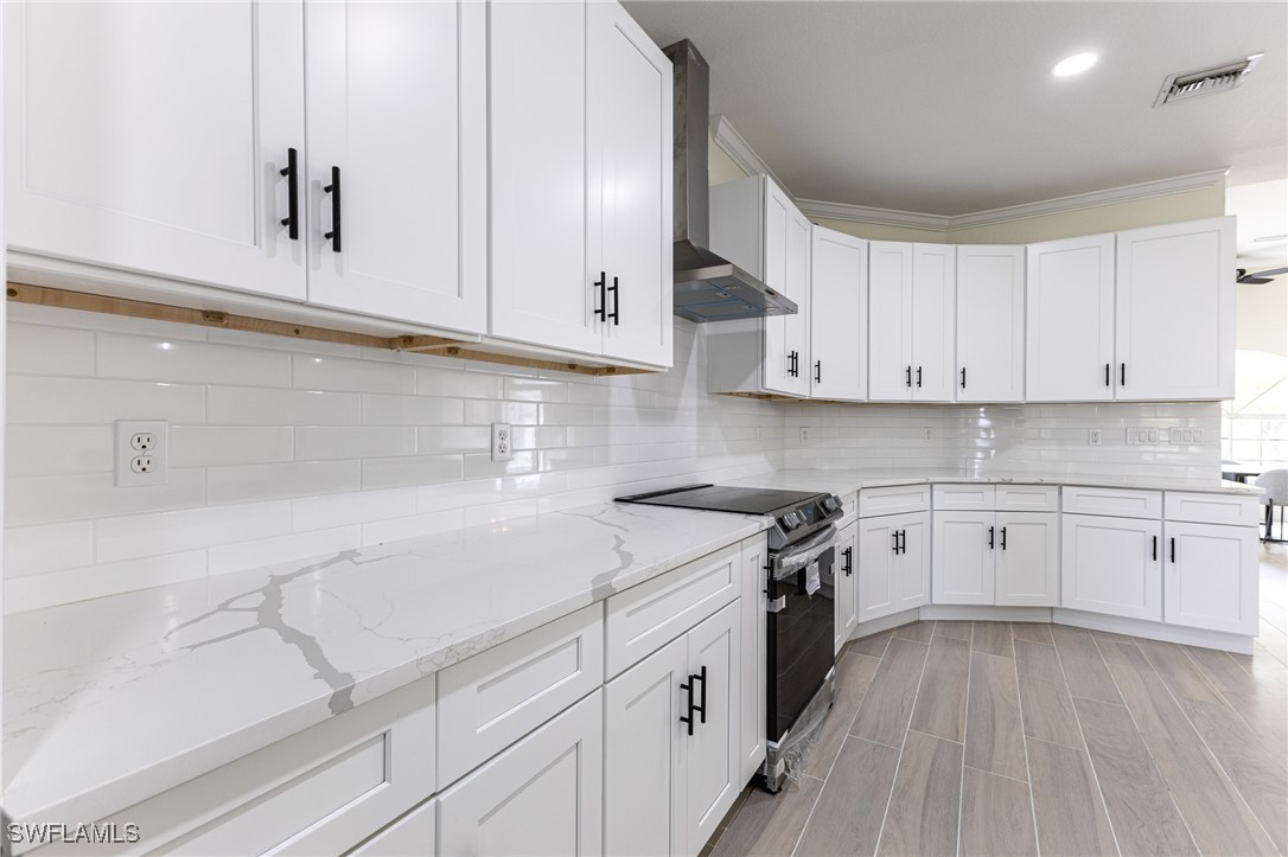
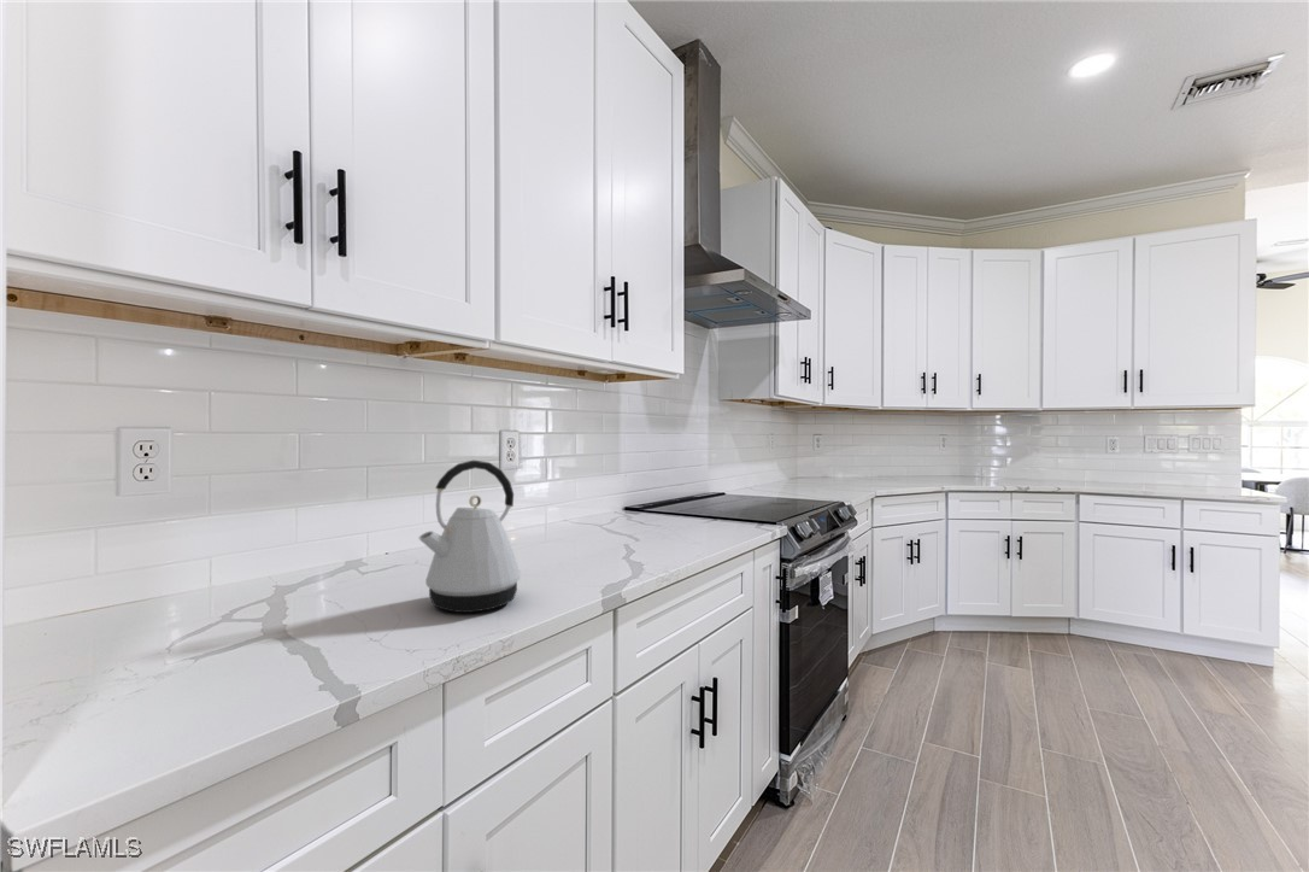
+ kettle [417,460,522,614]
